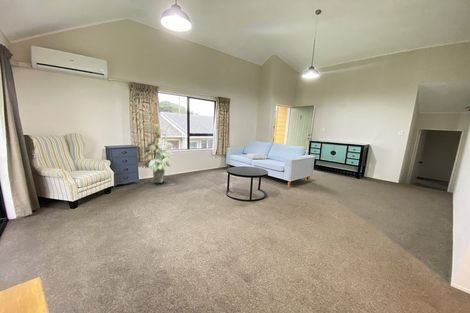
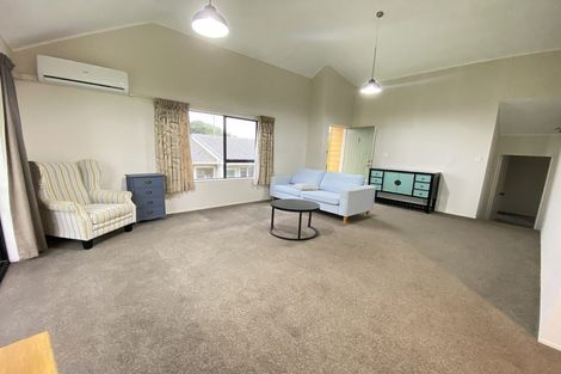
- indoor plant [142,123,174,184]
